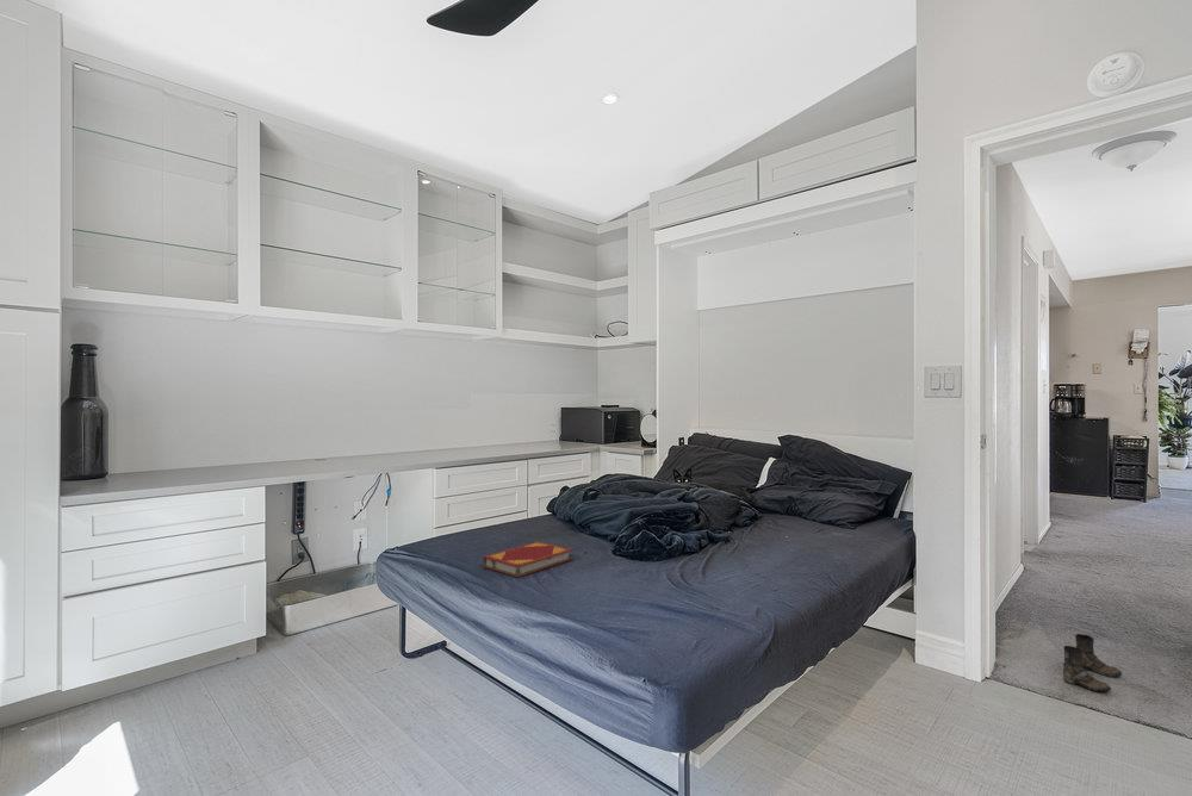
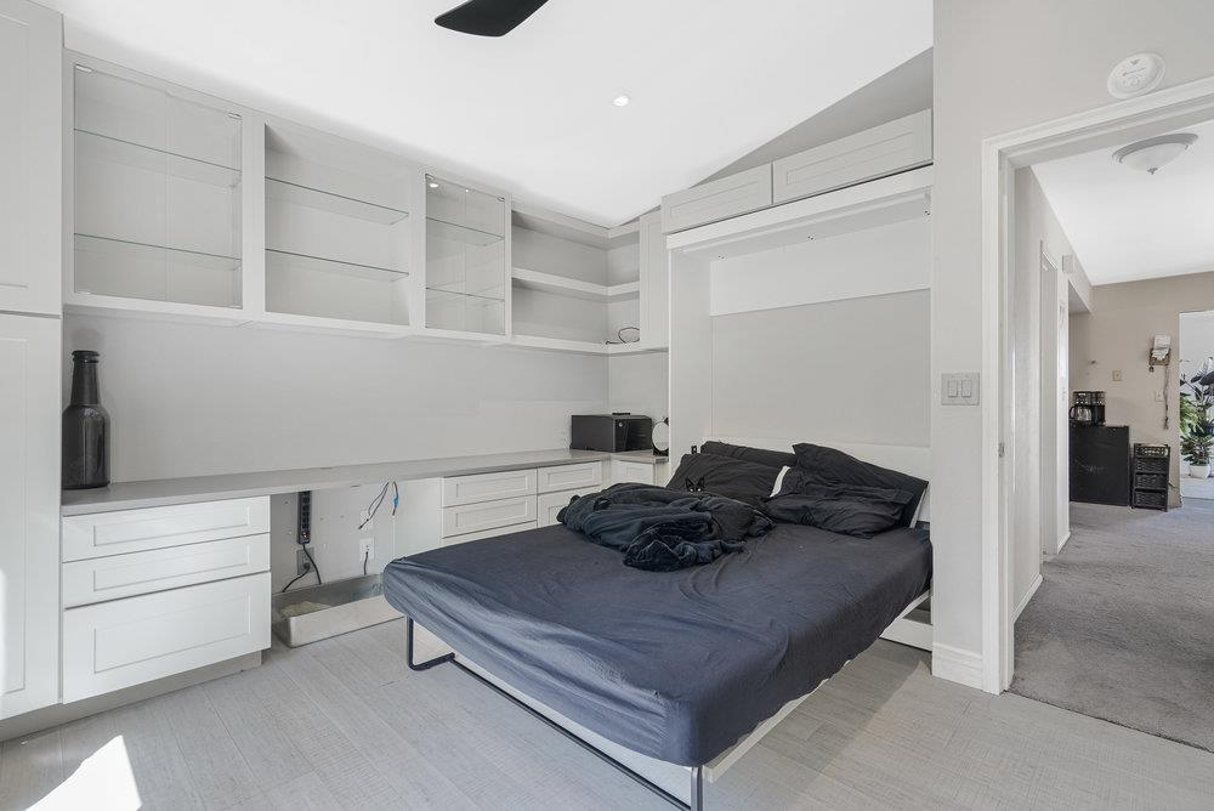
- boots [1062,633,1123,694]
- hardback book [482,541,573,578]
